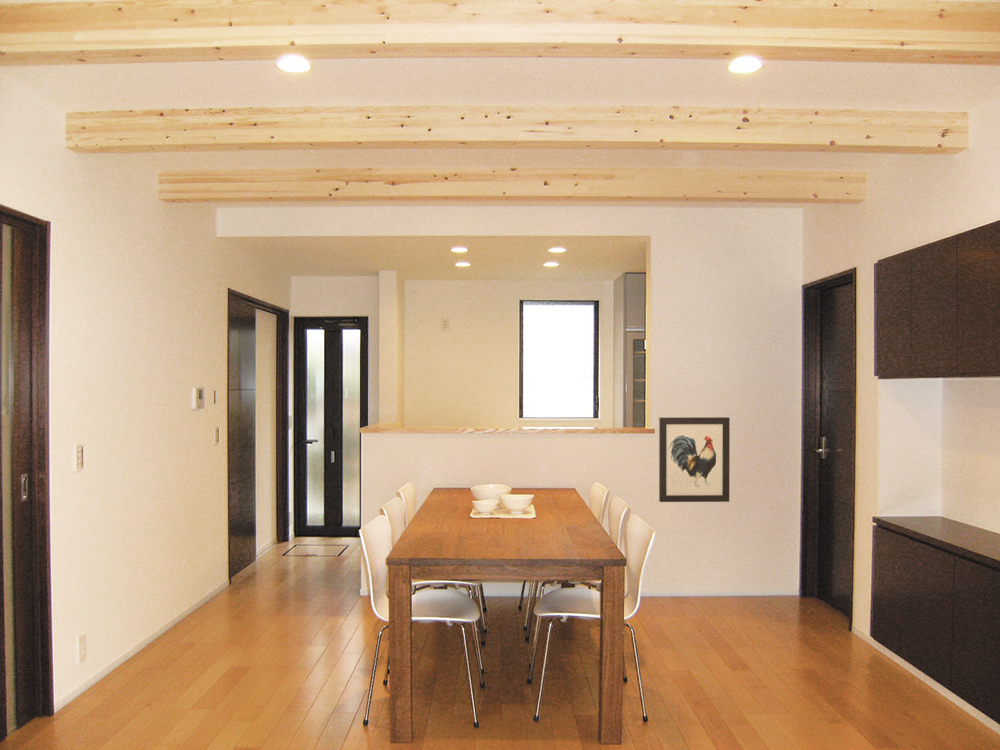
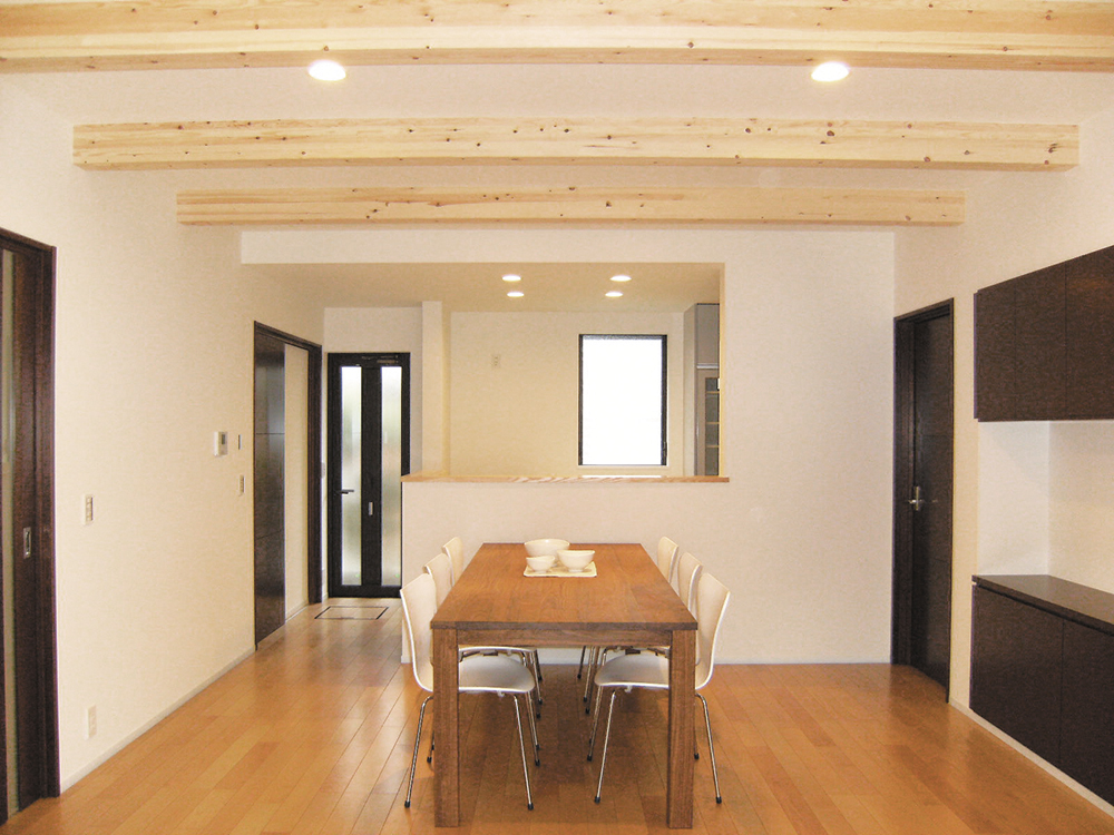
- wall art [658,416,731,503]
